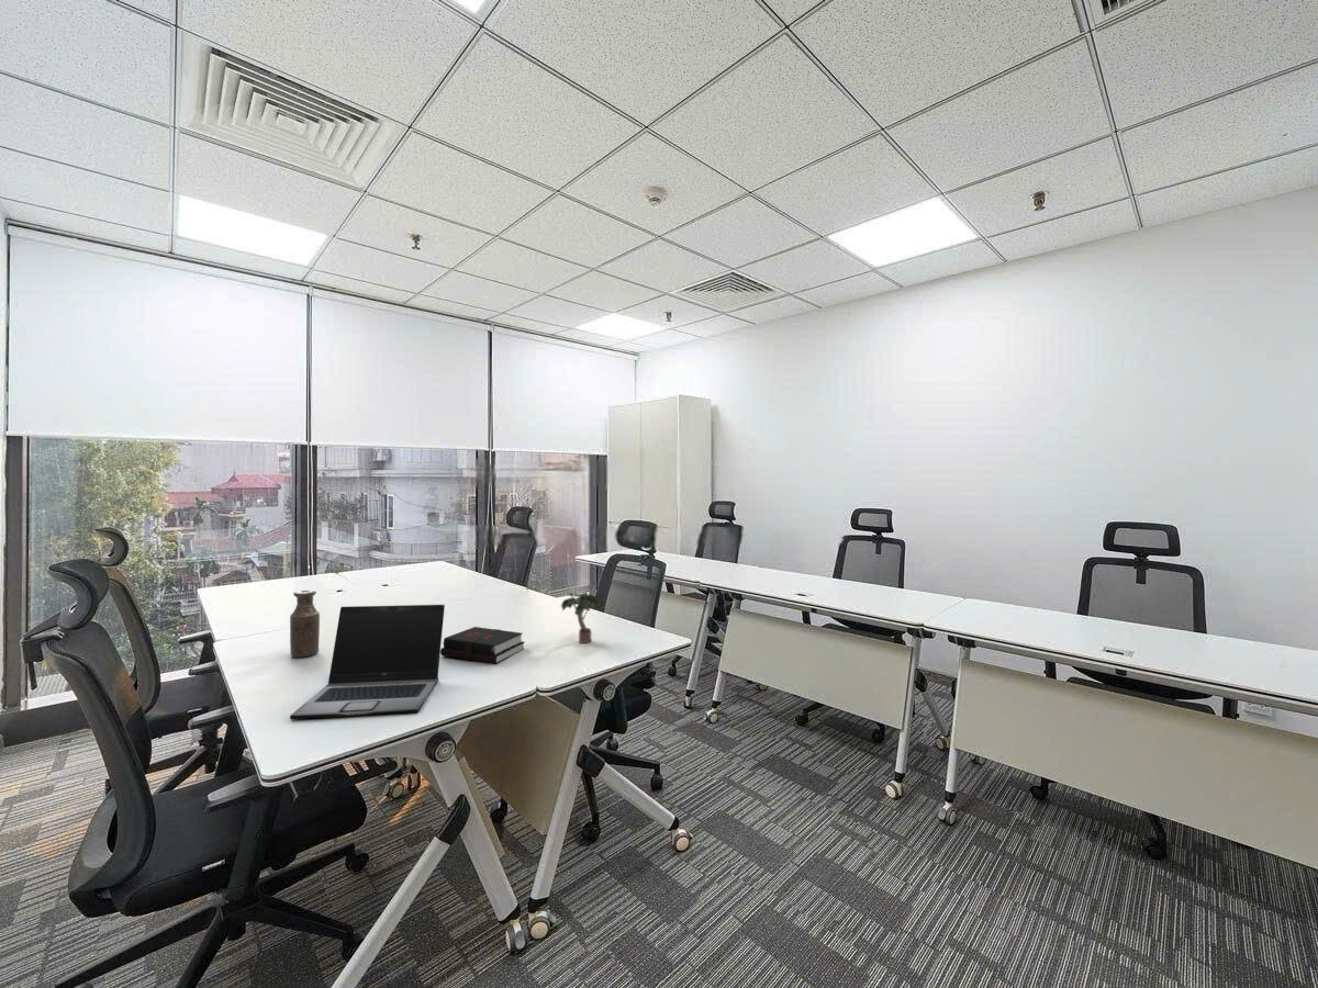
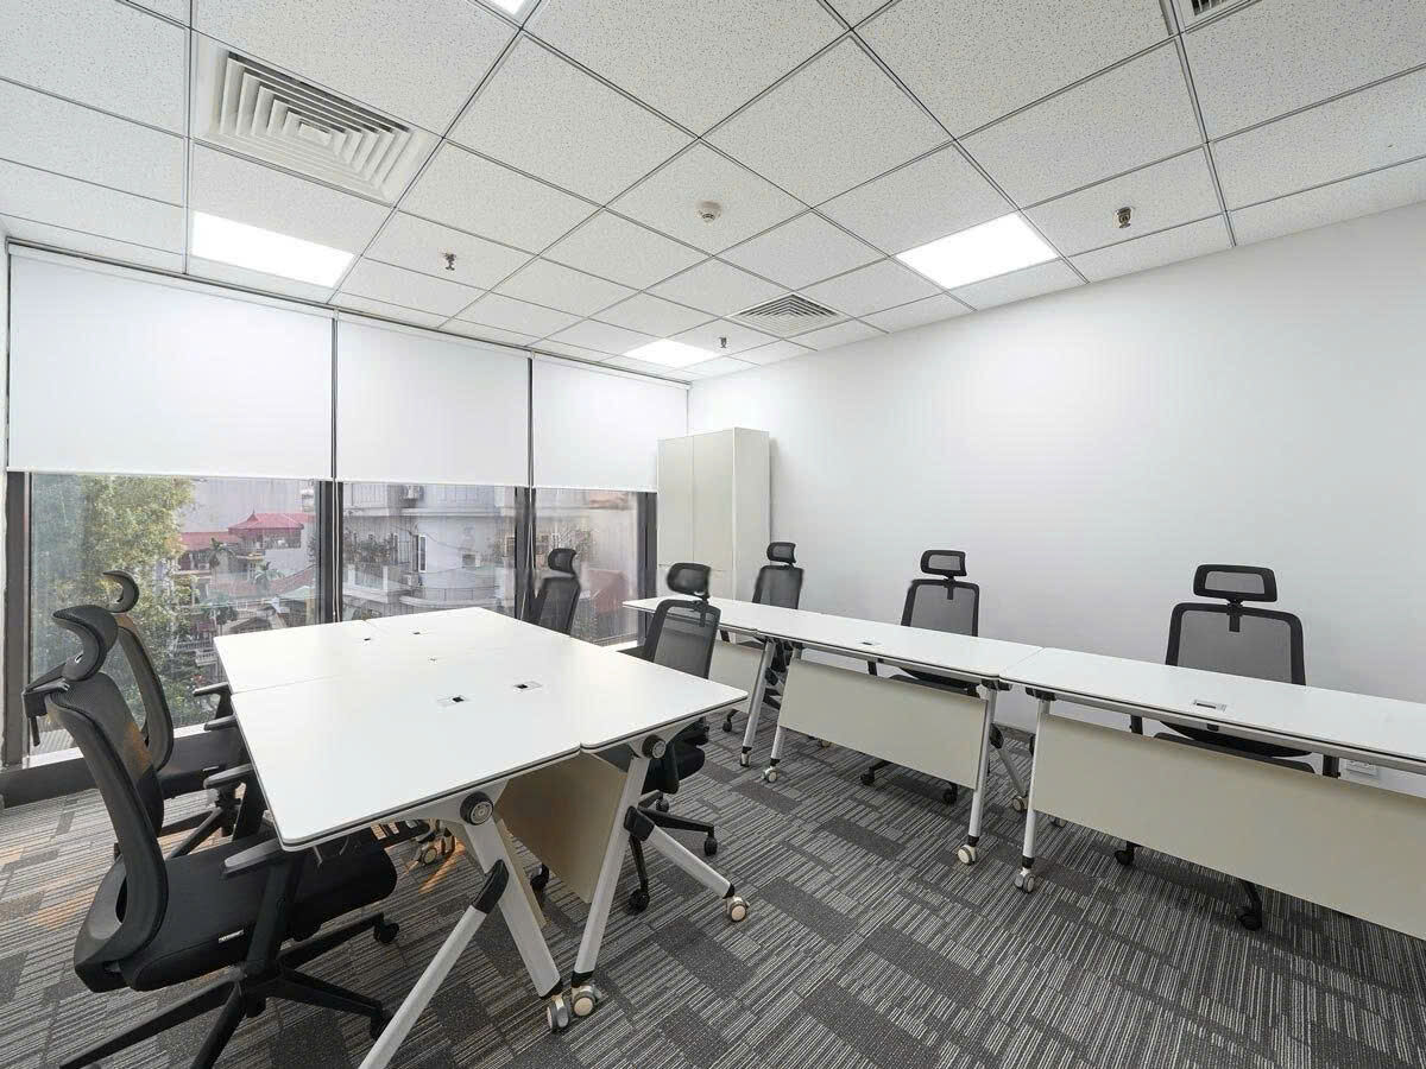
- laptop [289,604,446,720]
- bottle [289,588,321,659]
- hardback book [440,626,526,664]
- potted plant [560,591,599,644]
